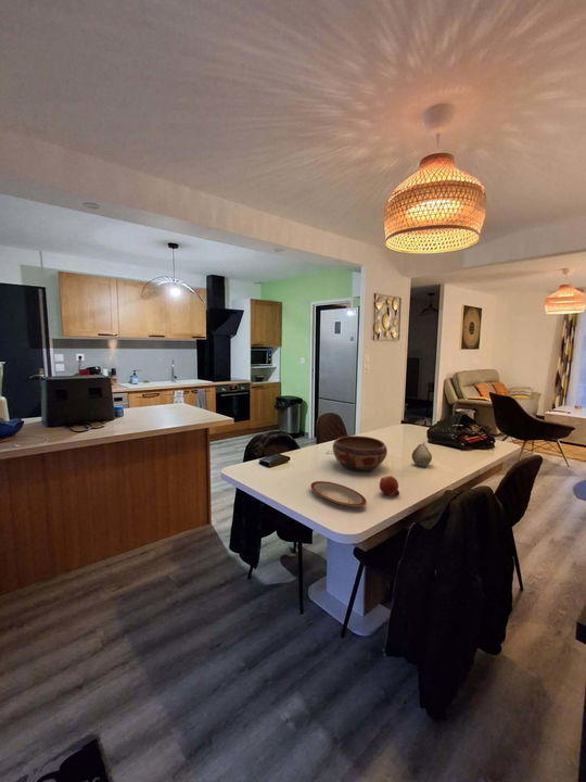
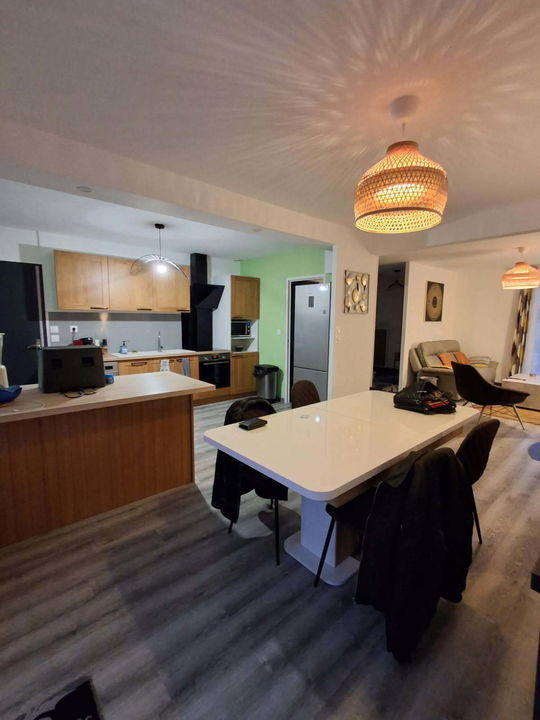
- fruit [379,475,400,496]
- decorative bowl [332,434,388,472]
- plate [309,480,368,507]
- fruit [411,441,433,467]
